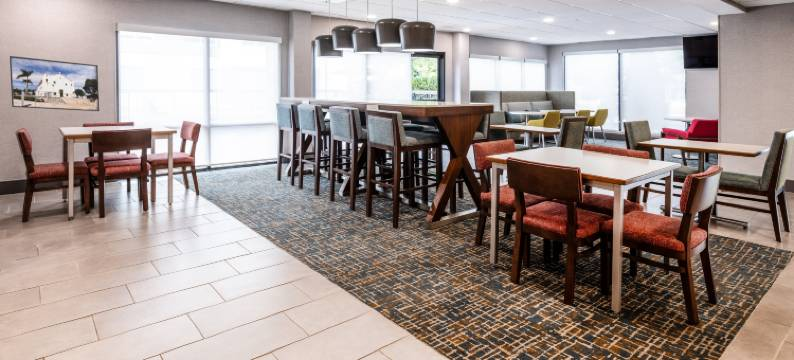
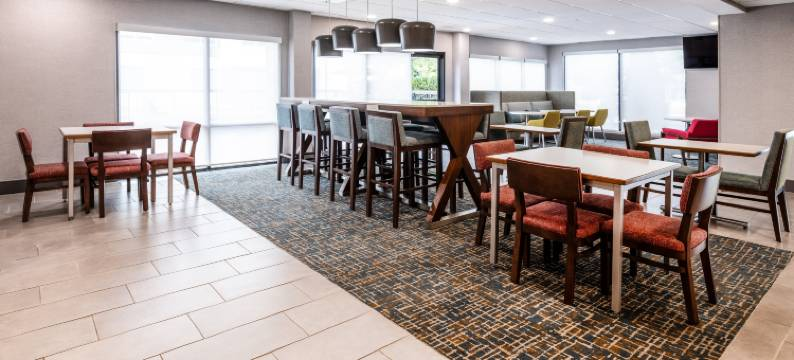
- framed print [9,55,100,112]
